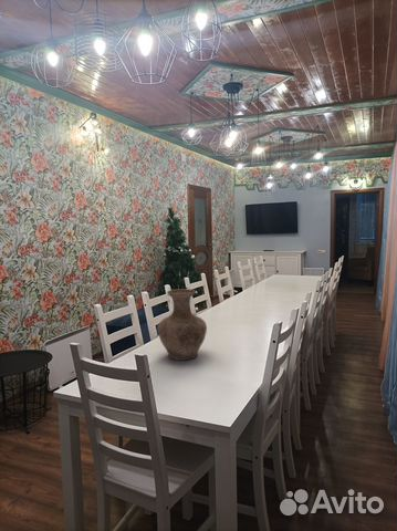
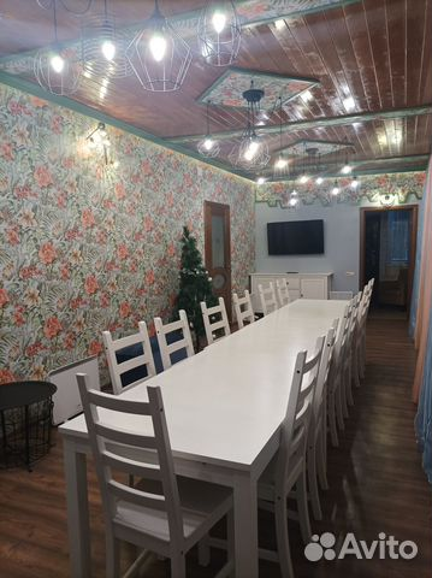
- vase [157,288,208,362]
